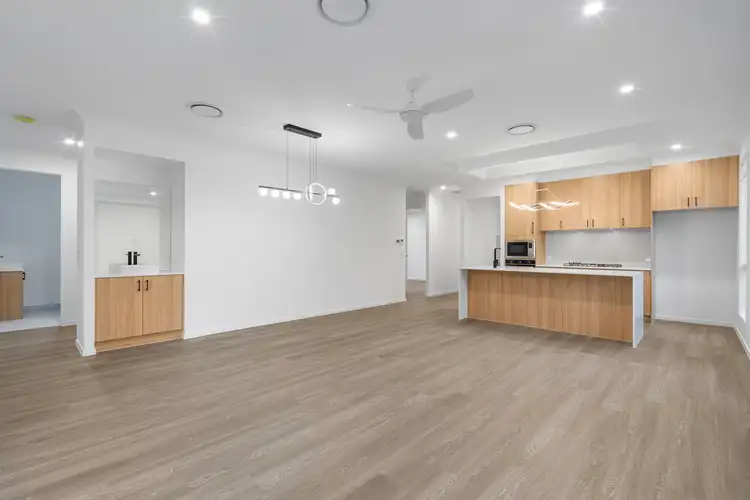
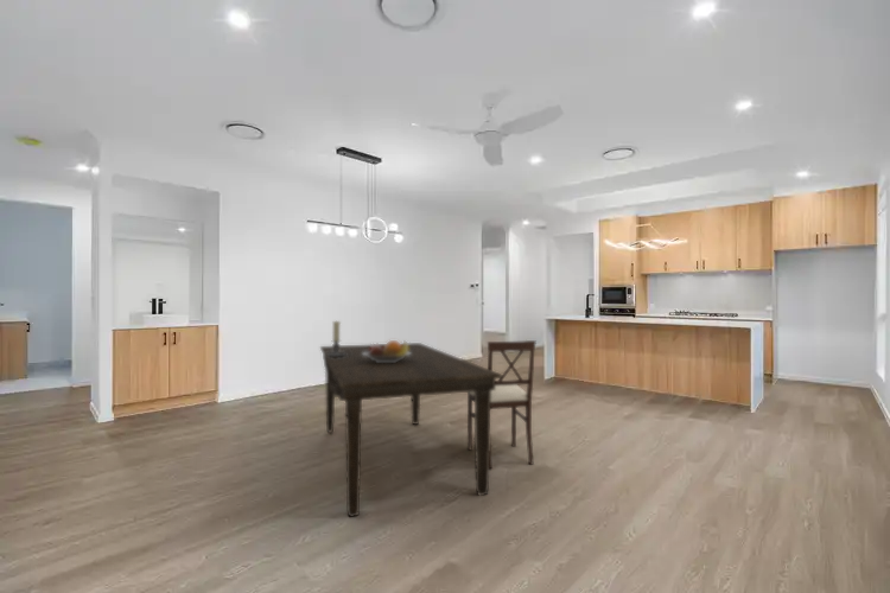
+ candle holder [326,319,350,358]
+ chair [466,339,538,470]
+ dining table [319,342,502,518]
+ fruit bowl [362,339,412,363]
